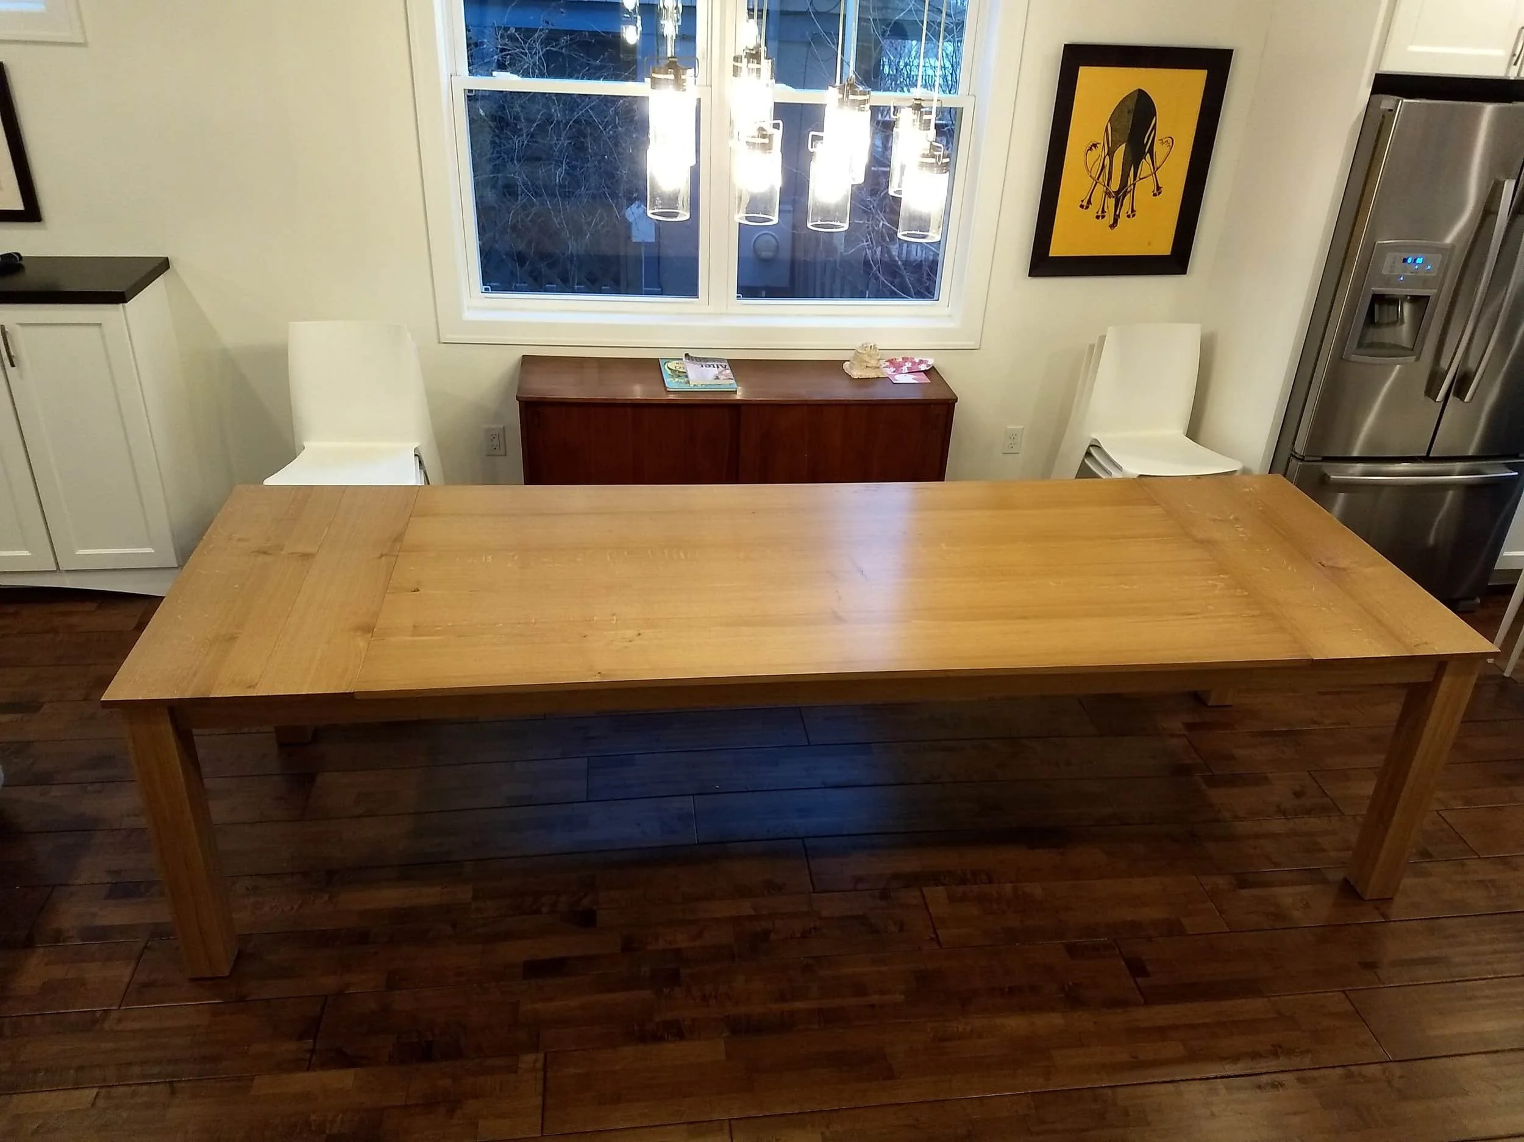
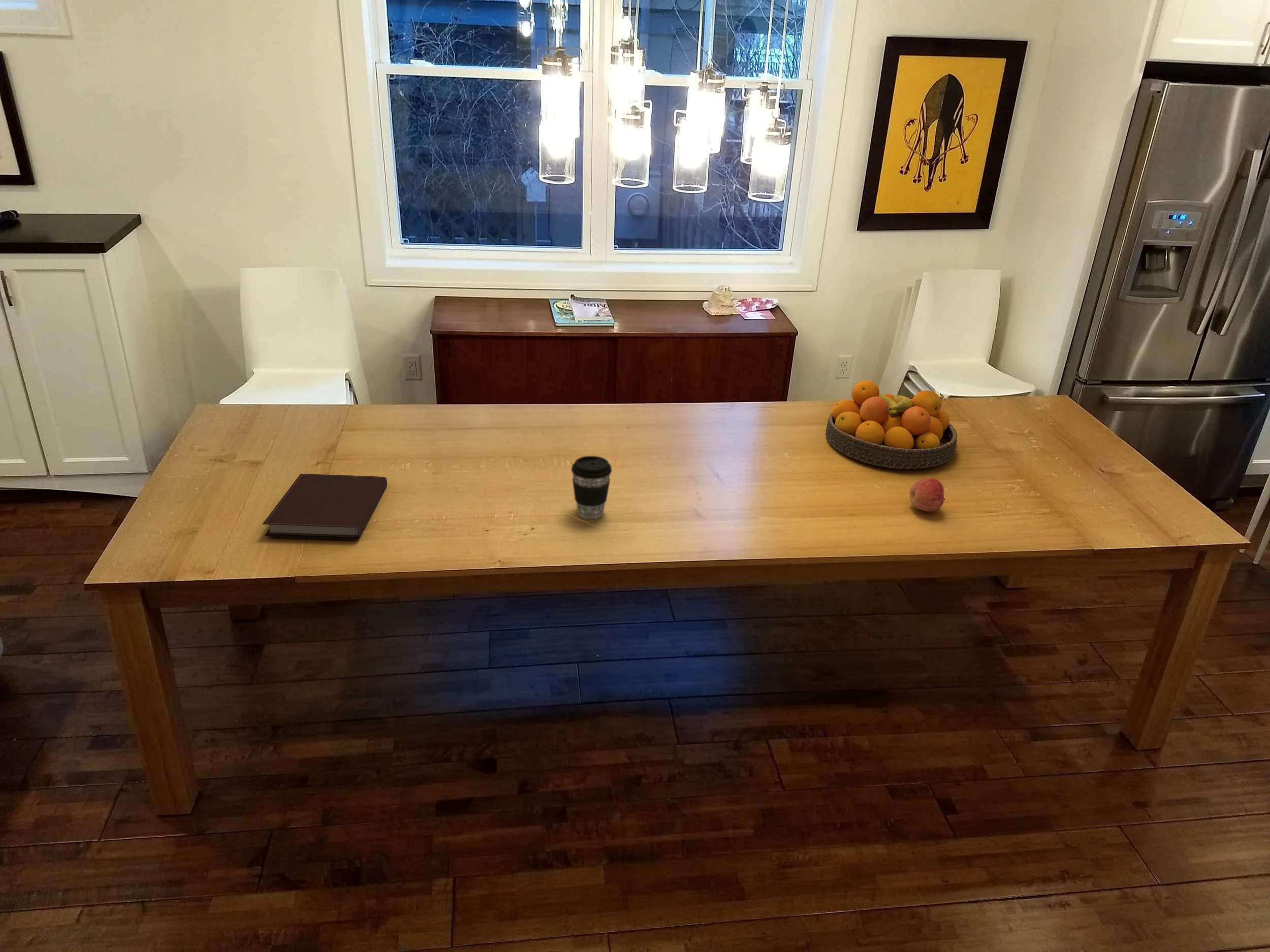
+ fruit bowl [825,380,958,470]
+ coffee cup [571,455,613,520]
+ apple [909,477,945,512]
+ notebook [262,473,388,540]
